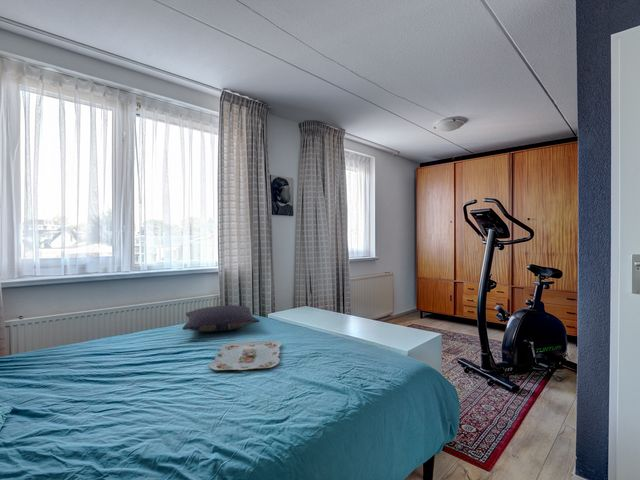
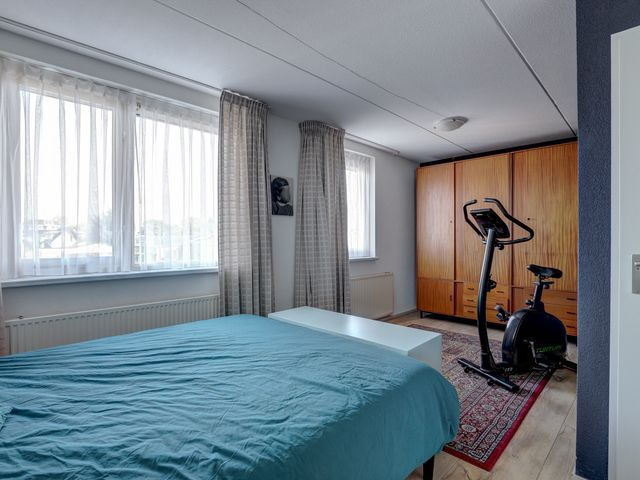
- serving tray [208,339,282,371]
- pillow [182,304,261,332]
